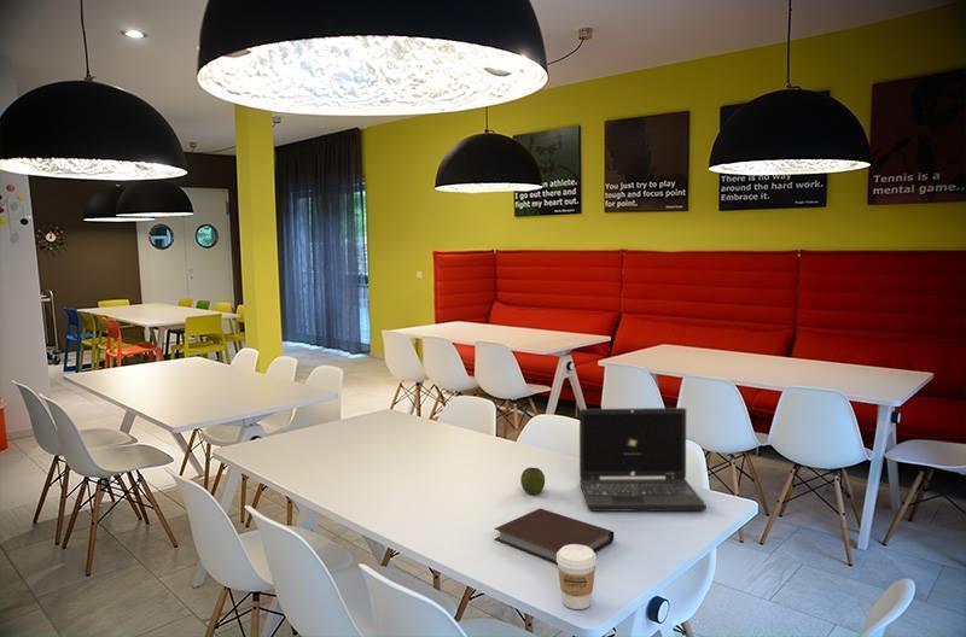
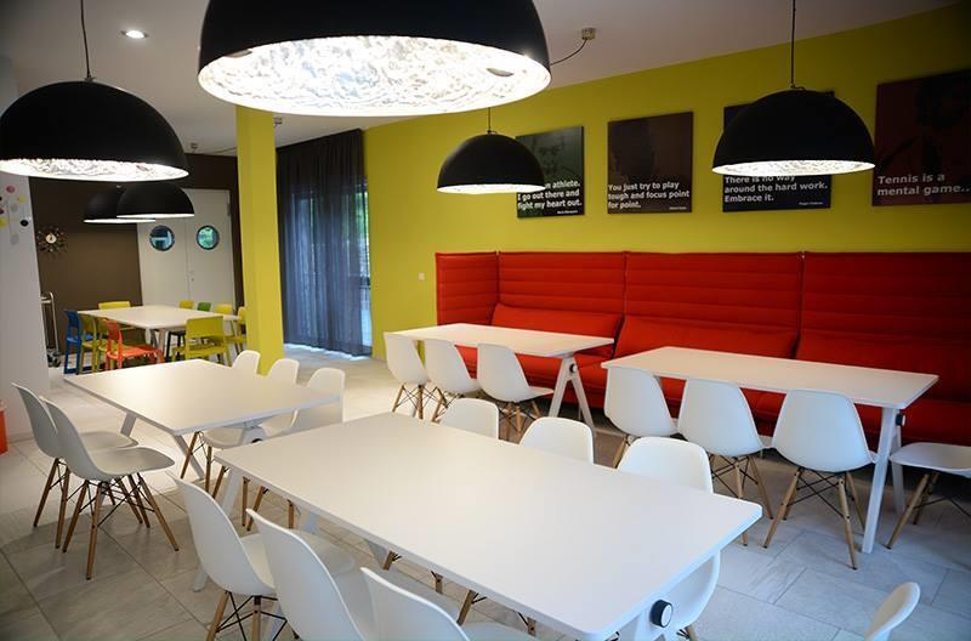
- coffee cup [557,544,598,610]
- notebook [493,507,615,565]
- laptop [578,407,708,513]
- apple [519,467,546,495]
